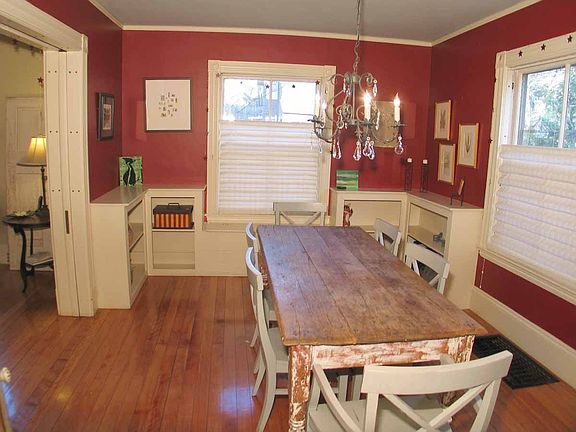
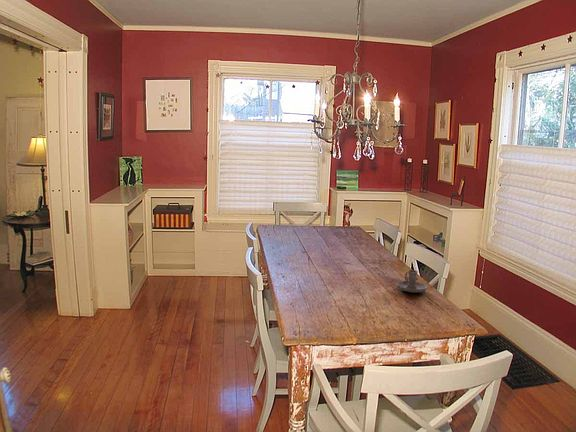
+ candle holder [396,269,429,293]
